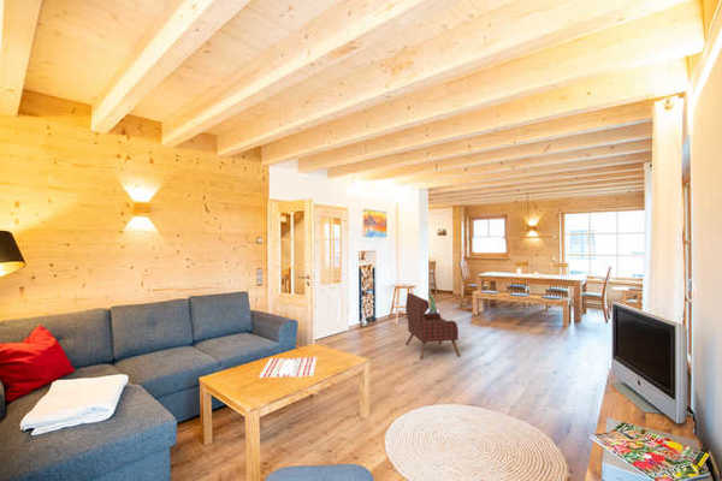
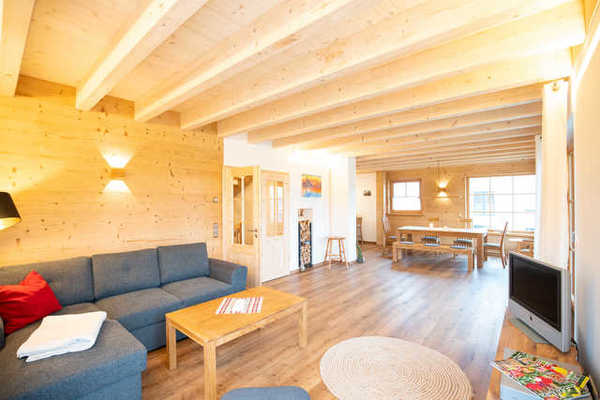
- armchair [404,292,461,361]
